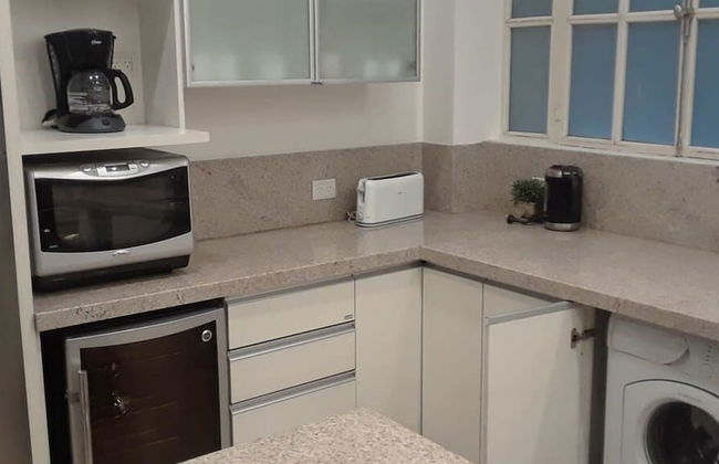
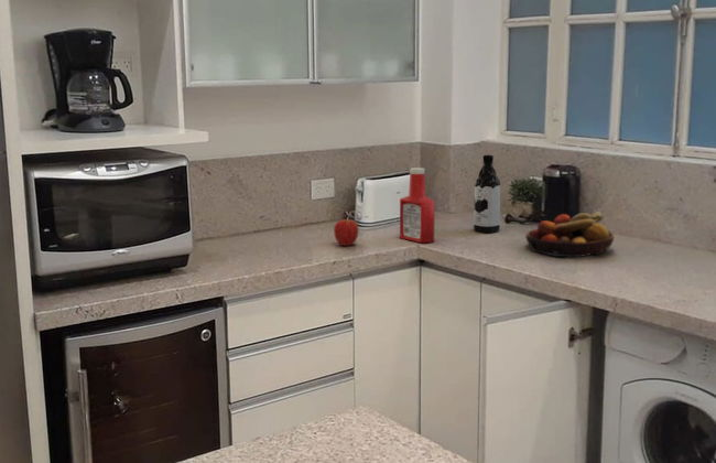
+ water bottle [473,154,501,234]
+ fruit bowl [524,211,615,258]
+ soap bottle [399,166,436,244]
+ apple [333,215,359,247]
